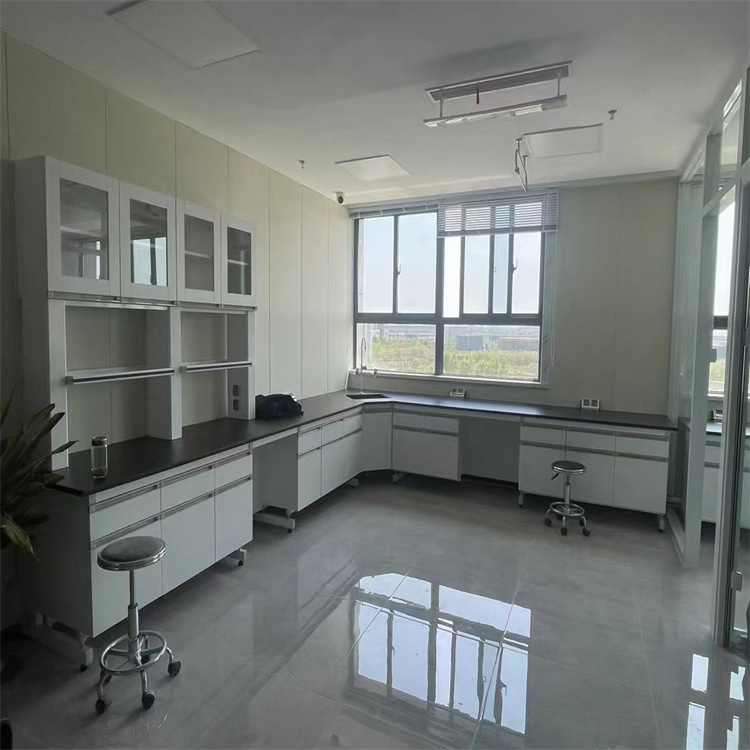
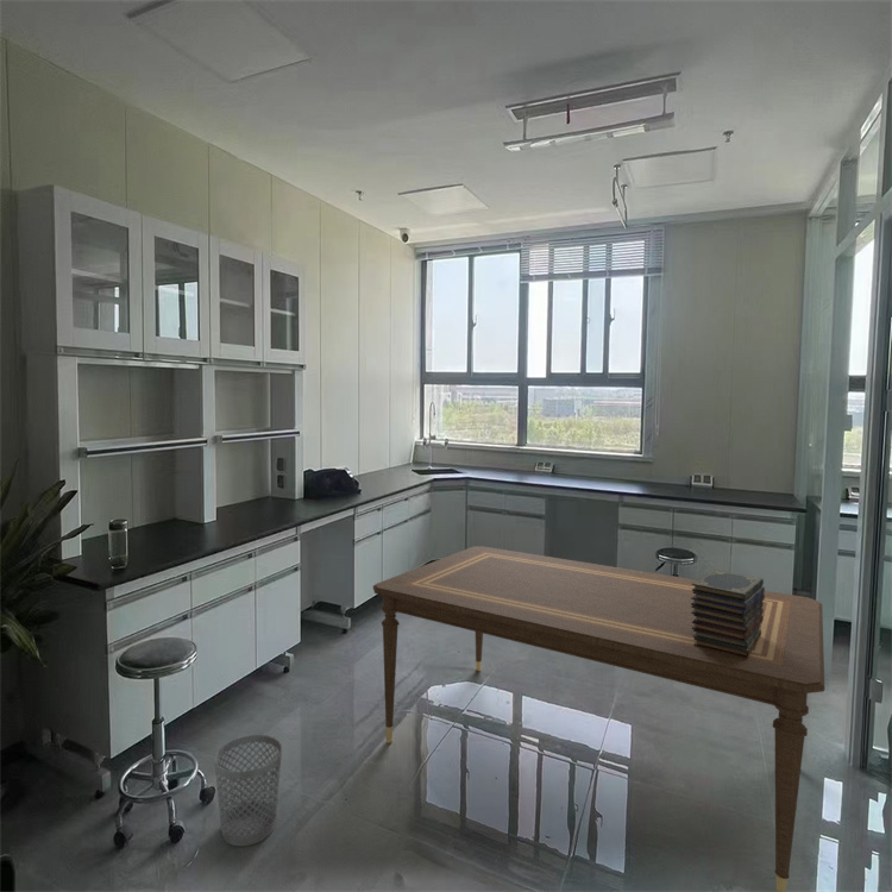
+ dining table [372,545,825,892]
+ book stack [691,569,766,658]
+ wastebasket [213,734,283,848]
